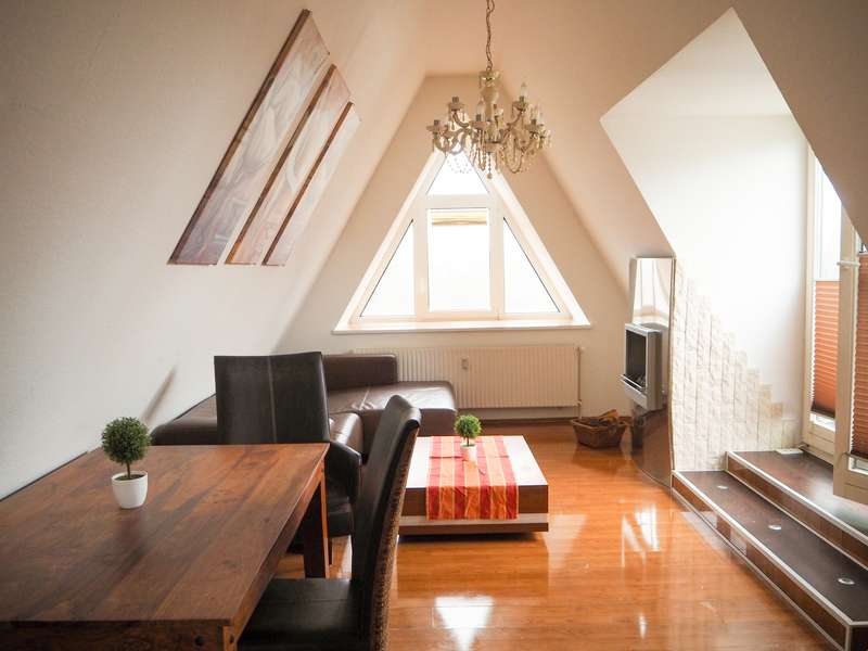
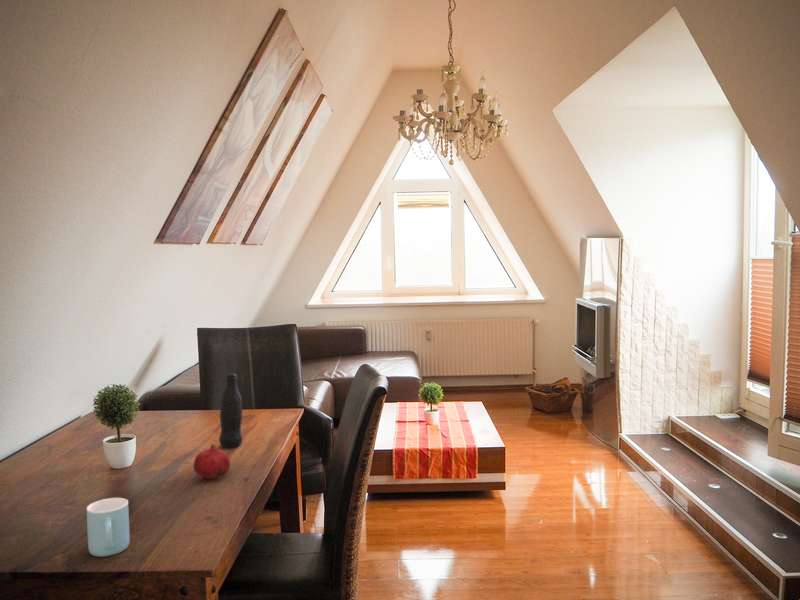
+ mug [86,497,131,558]
+ fruit [193,443,231,480]
+ bottle [218,373,243,448]
